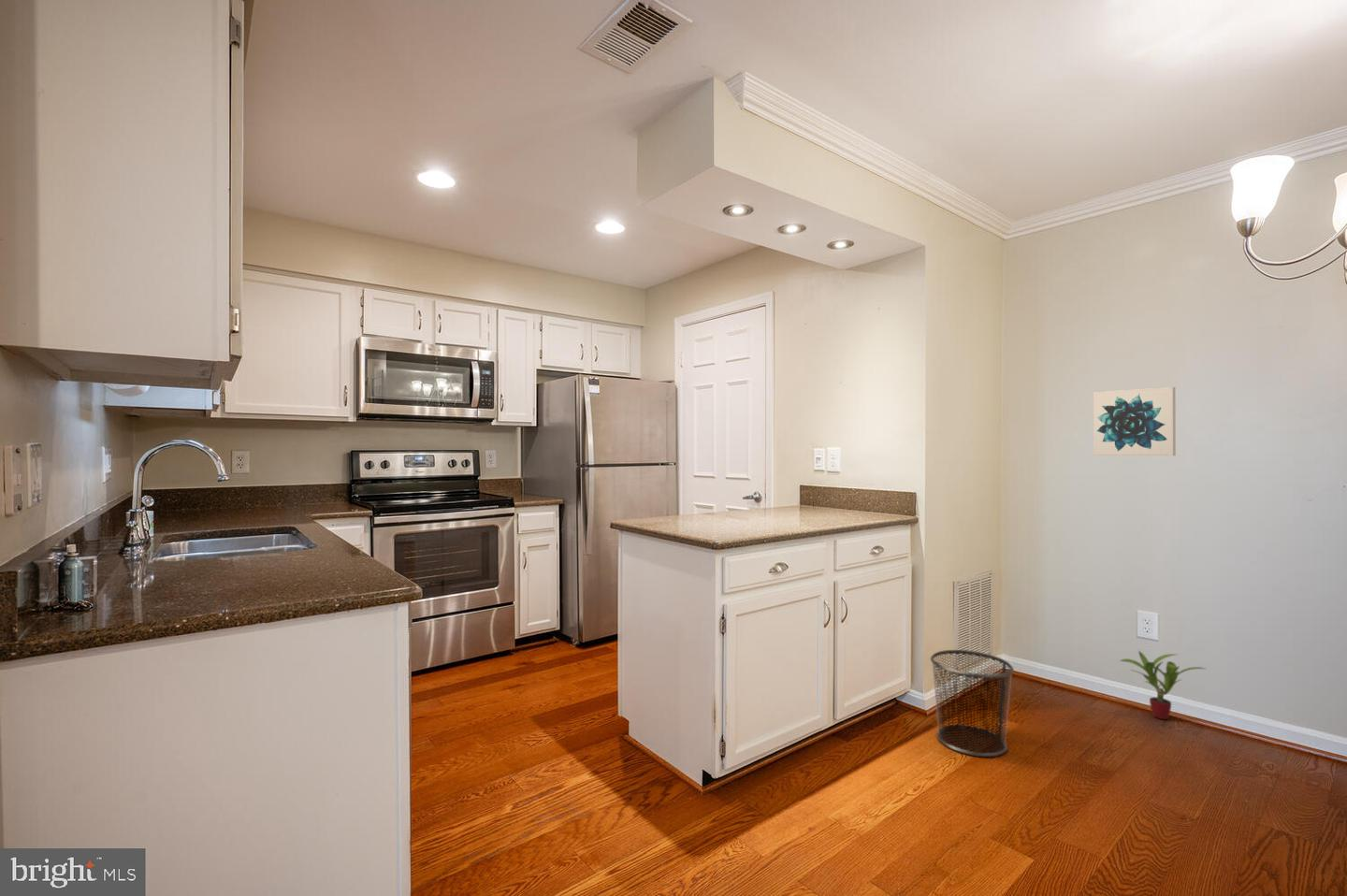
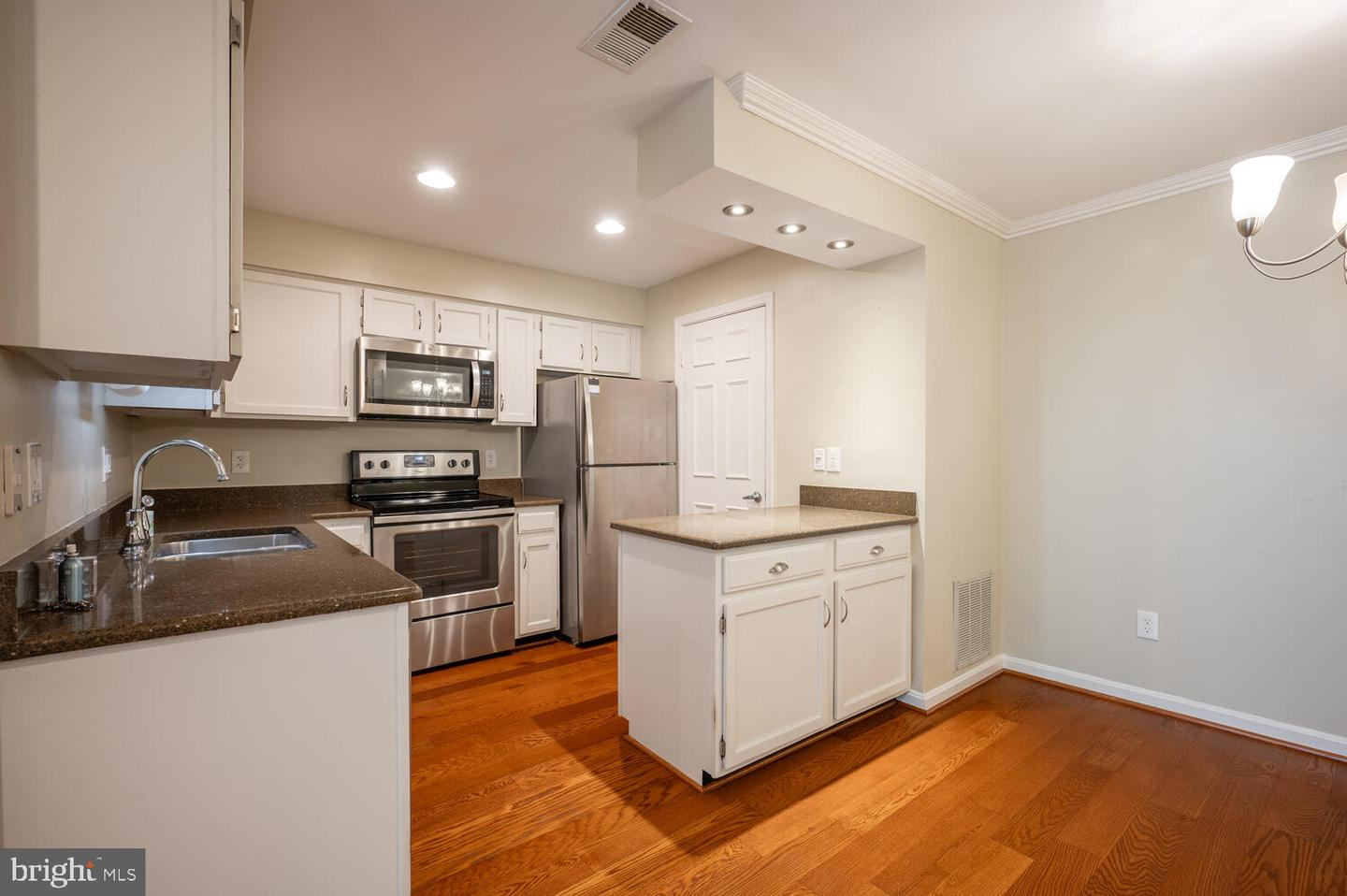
- waste bin [930,649,1015,758]
- wall art [1093,386,1177,456]
- potted plant [1119,650,1206,720]
